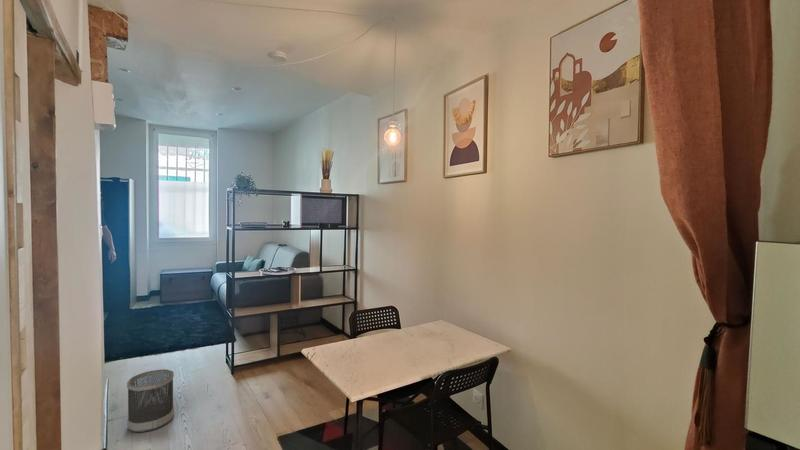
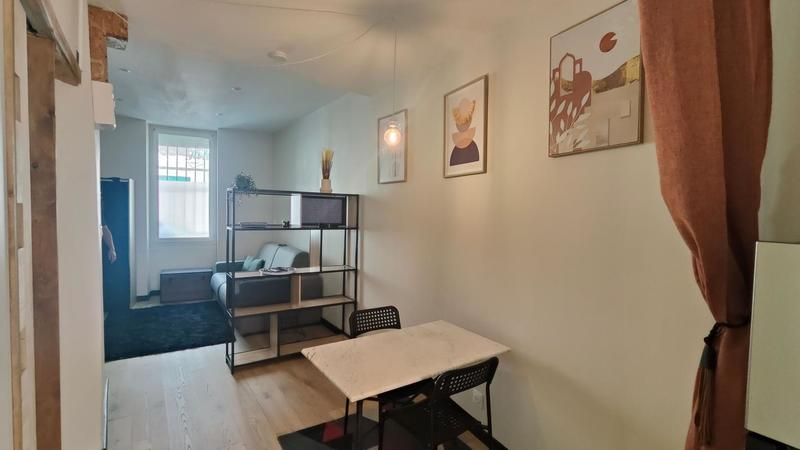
- wastebasket [126,368,175,433]
